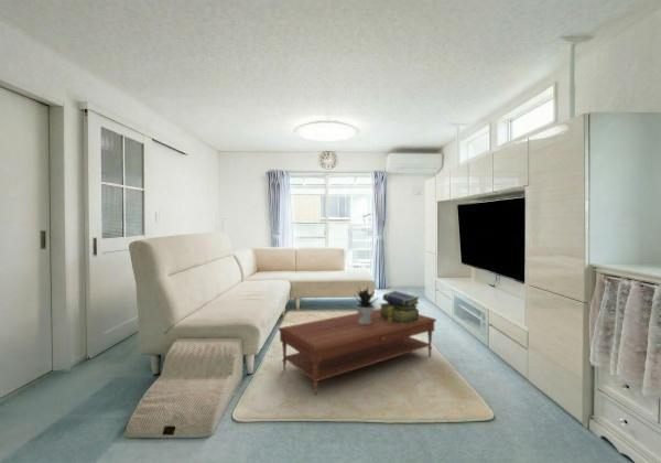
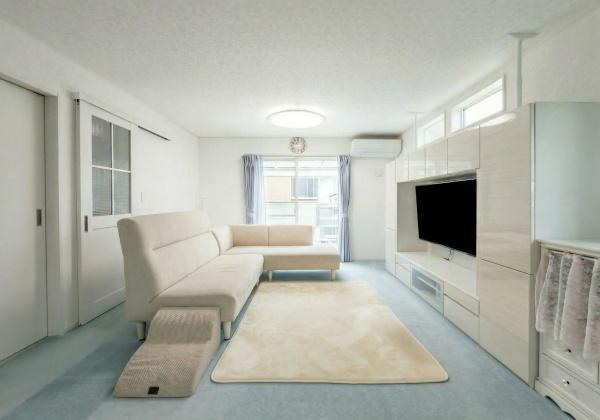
- stack of books [378,290,420,324]
- potted plant [353,286,380,324]
- coffee table [278,308,437,396]
